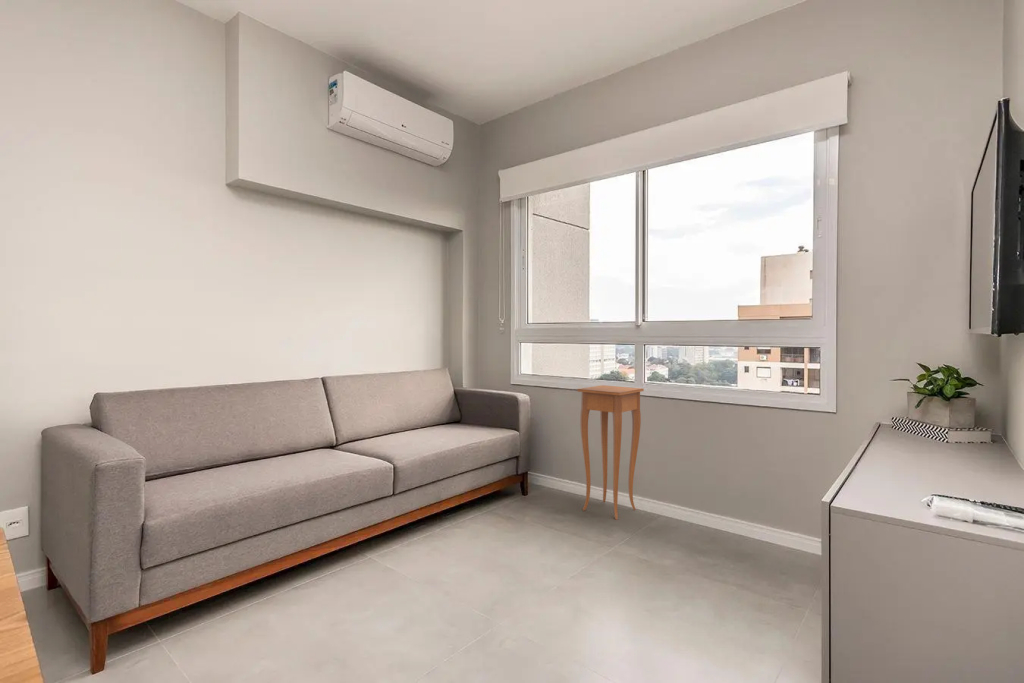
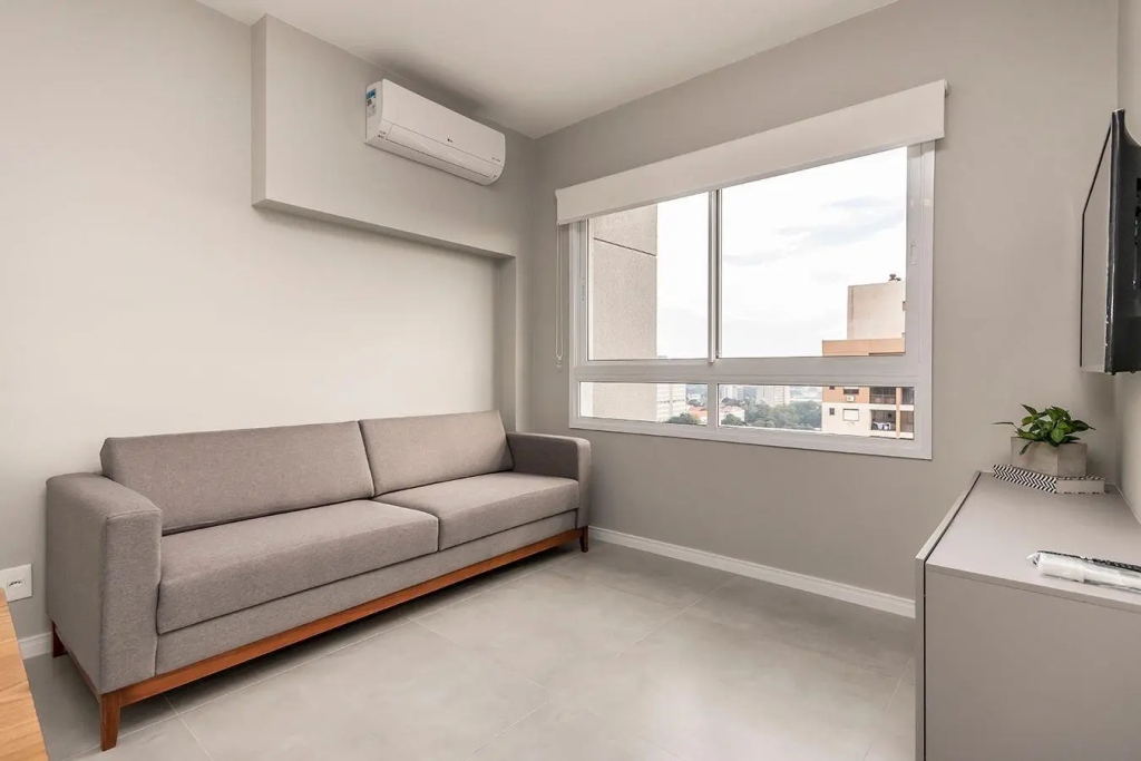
- side table [576,384,645,520]
